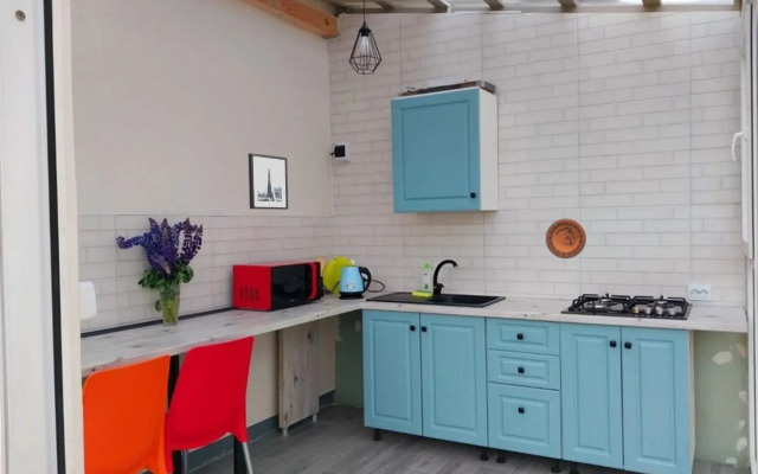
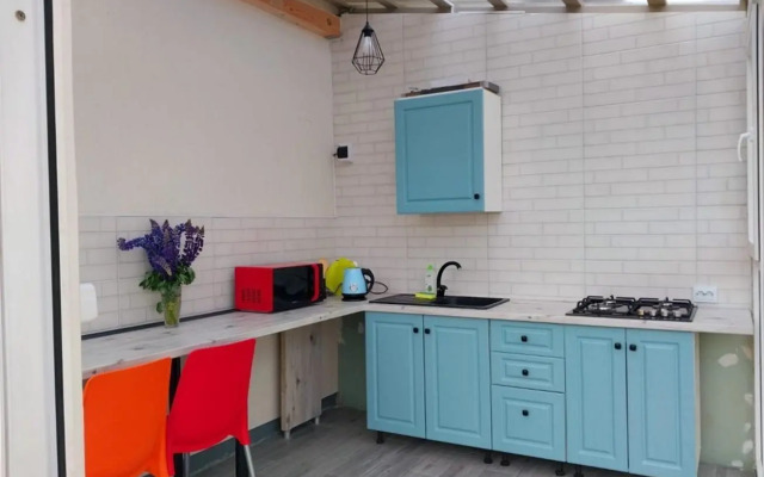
- wall art [248,152,289,211]
- decorative plate [545,218,587,260]
